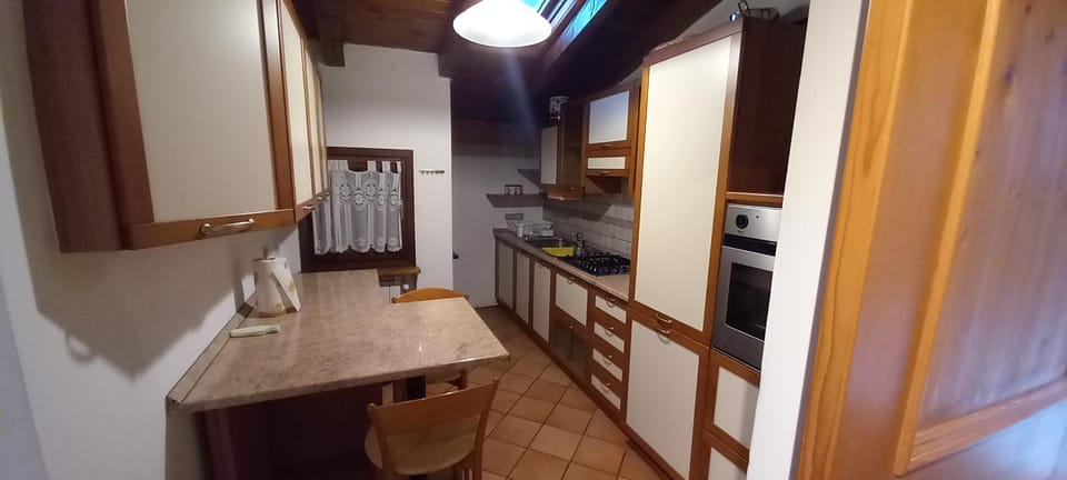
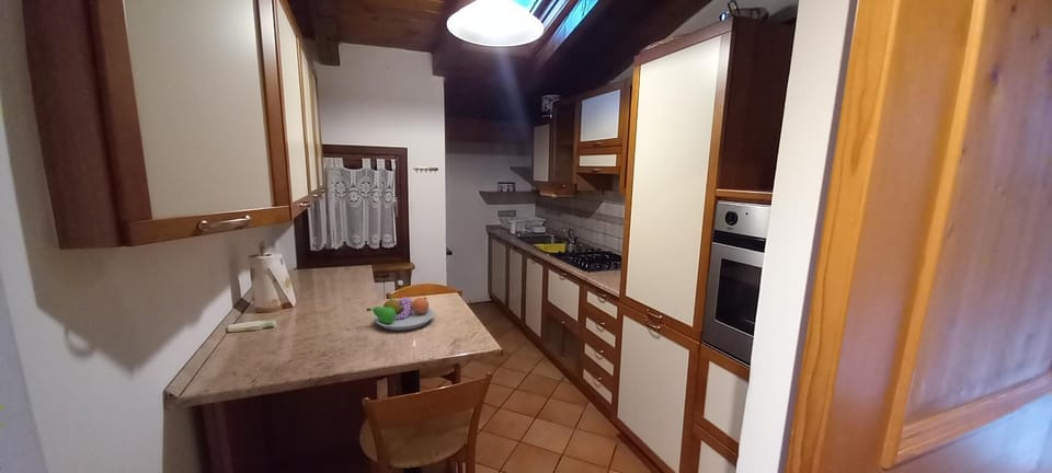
+ fruit bowl [365,295,436,332]
